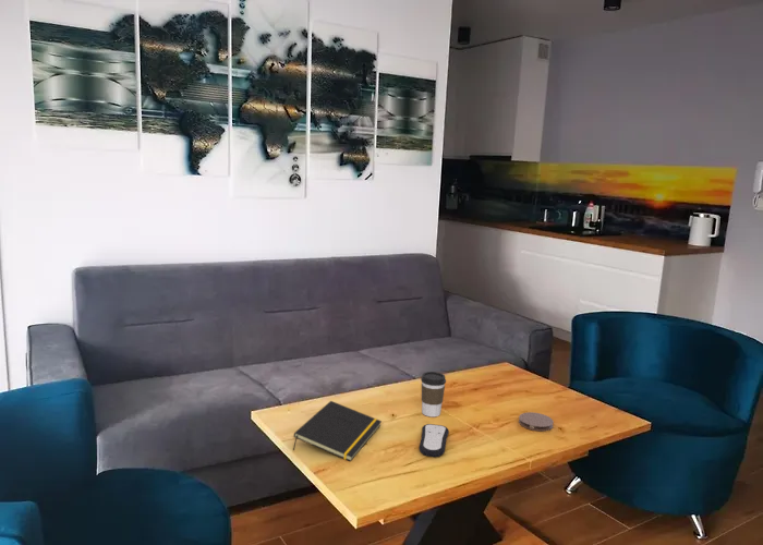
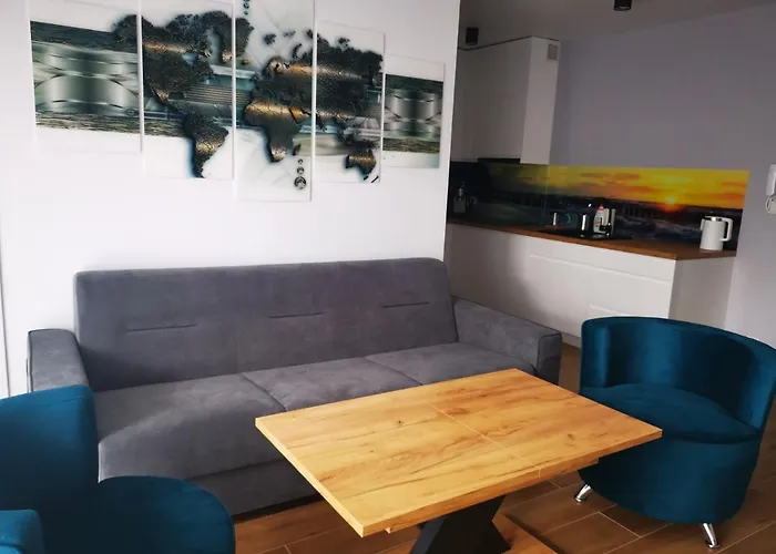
- remote control [417,423,450,458]
- coffee cup [420,371,447,417]
- coaster [518,411,555,433]
- notepad [292,400,383,462]
